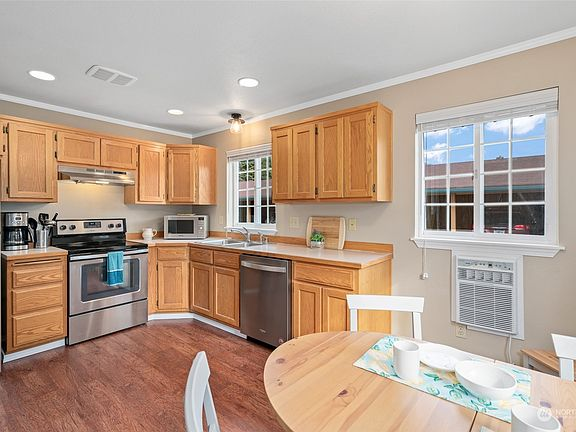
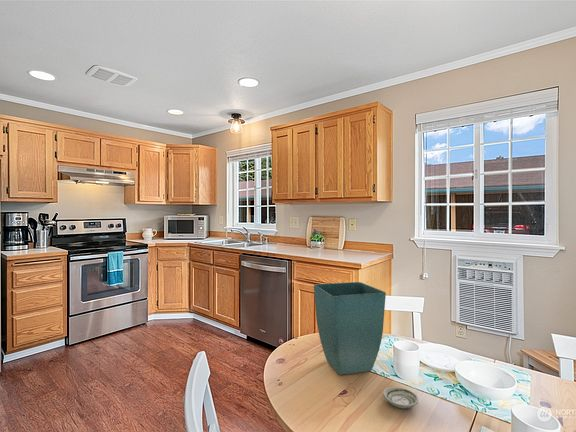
+ saucer [382,386,419,410]
+ flower pot [313,281,387,376]
